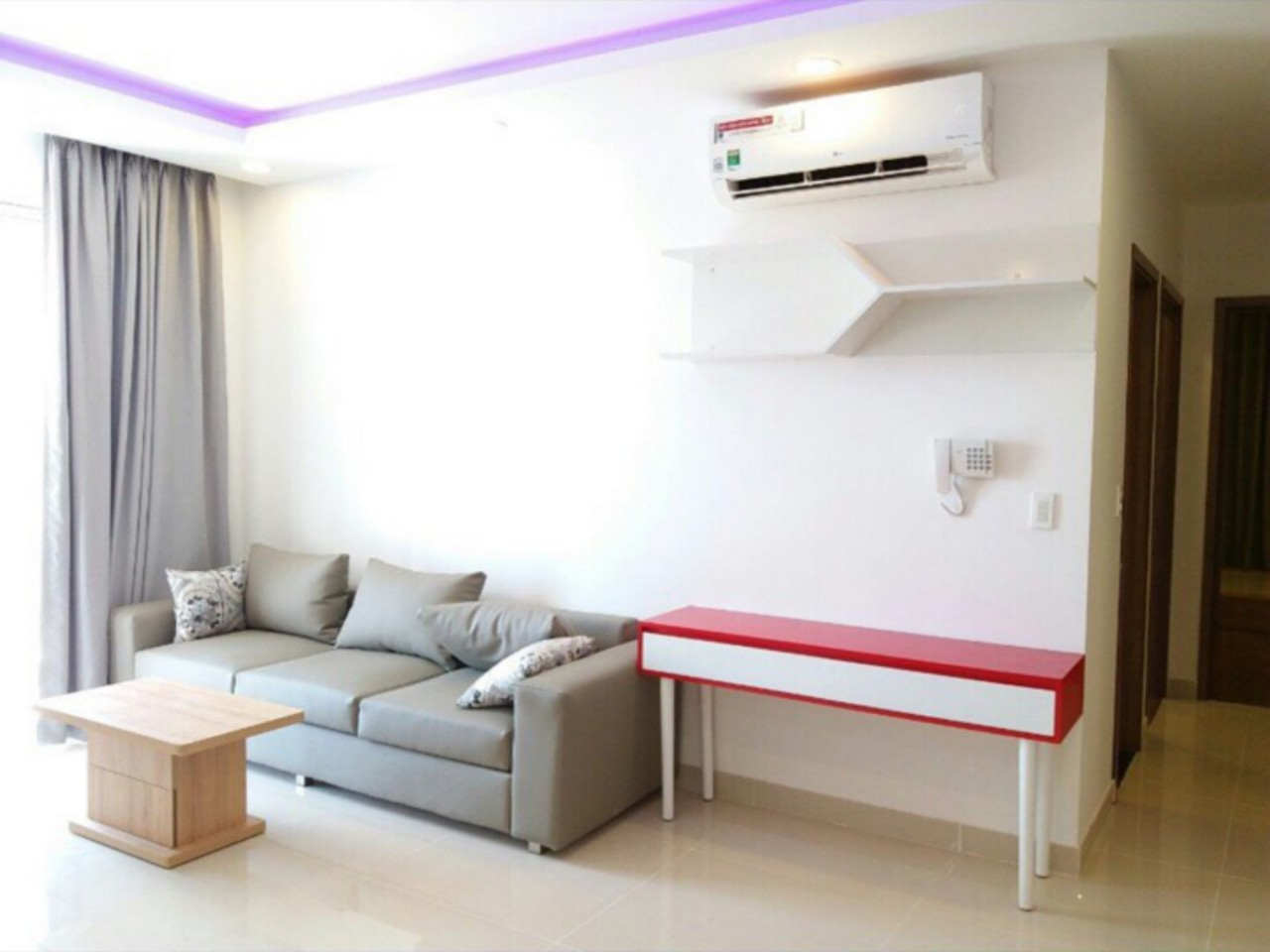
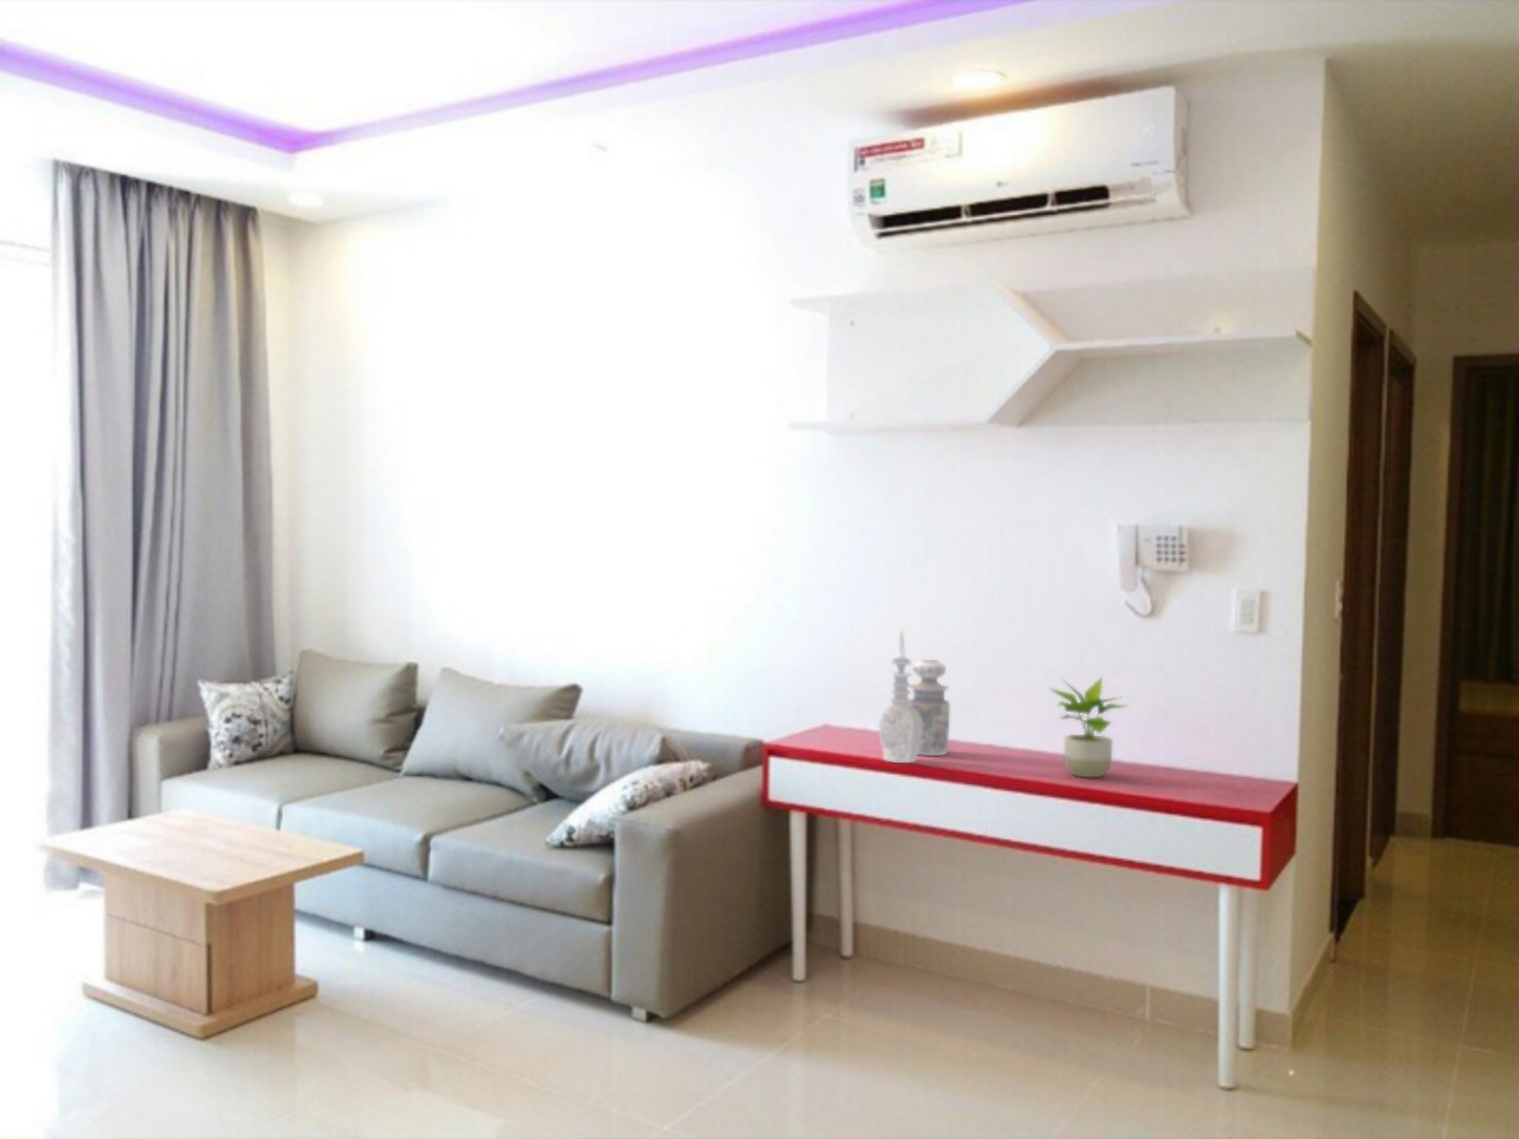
+ potted plant [1048,675,1129,779]
+ decorative vase [878,629,951,765]
